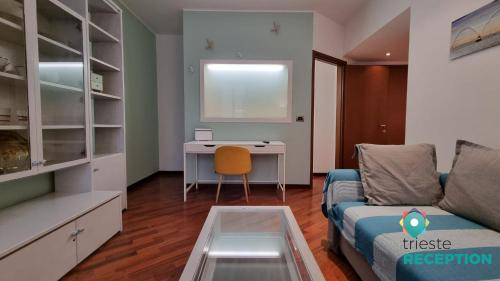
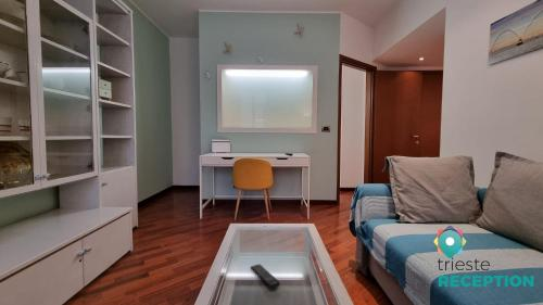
+ remote control [250,263,281,290]
